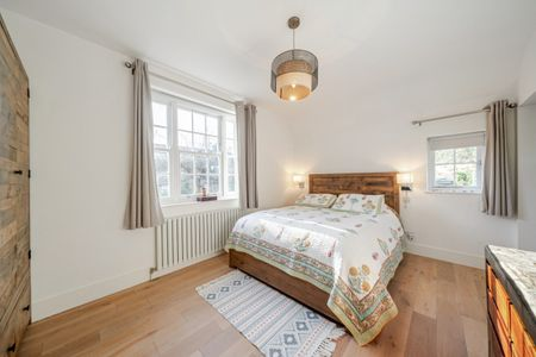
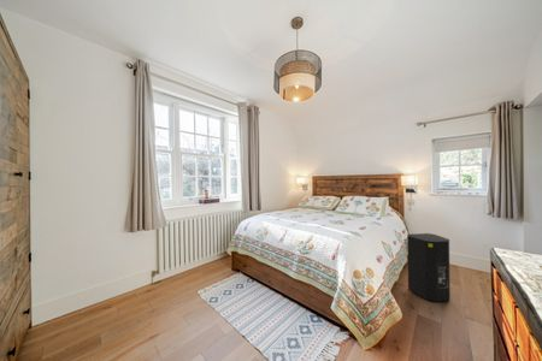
+ speaker [406,232,452,302]
